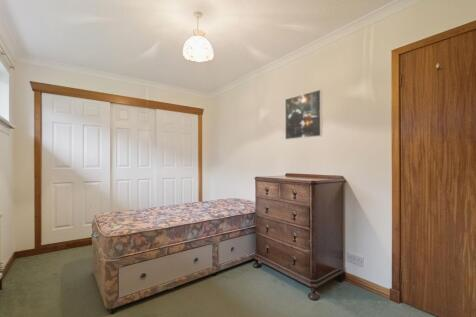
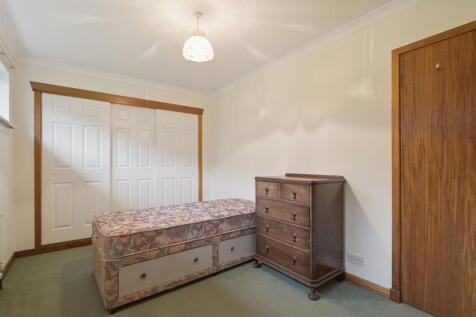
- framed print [284,88,323,140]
